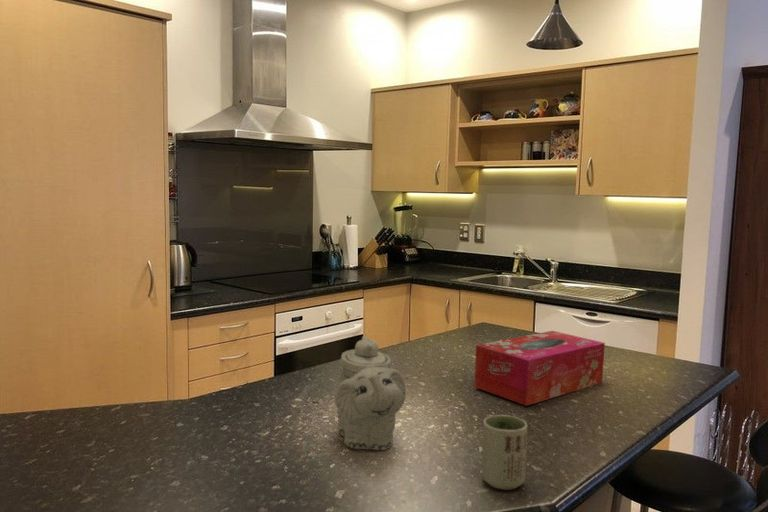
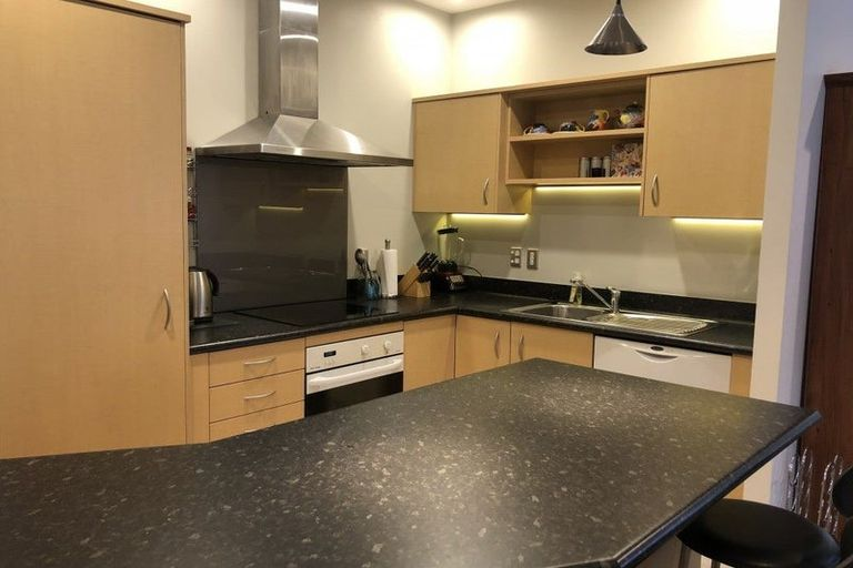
- cup [481,414,529,491]
- tissue box [473,330,606,407]
- teapot [334,335,407,451]
